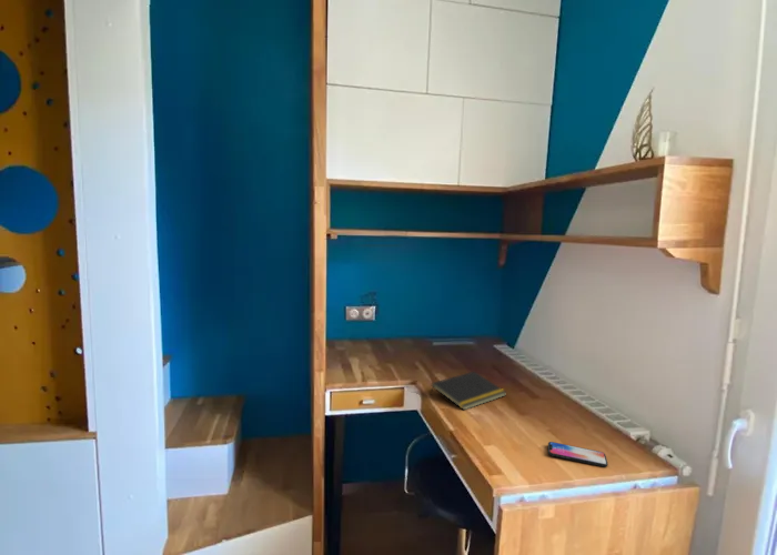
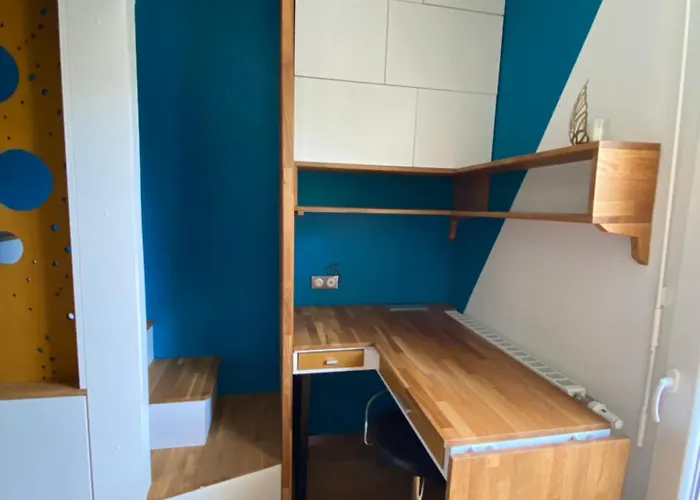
- smartphone [547,441,609,467]
- notepad [430,371,508,411]
